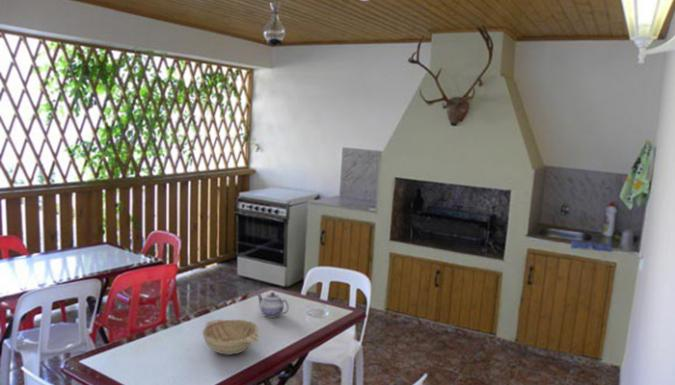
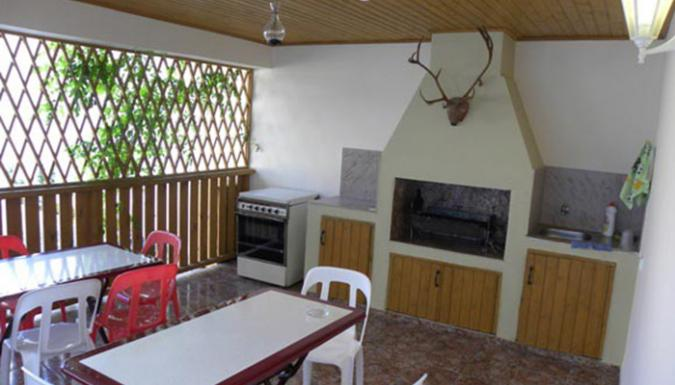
- teapot [256,291,290,319]
- decorative bowl [201,319,260,356]
